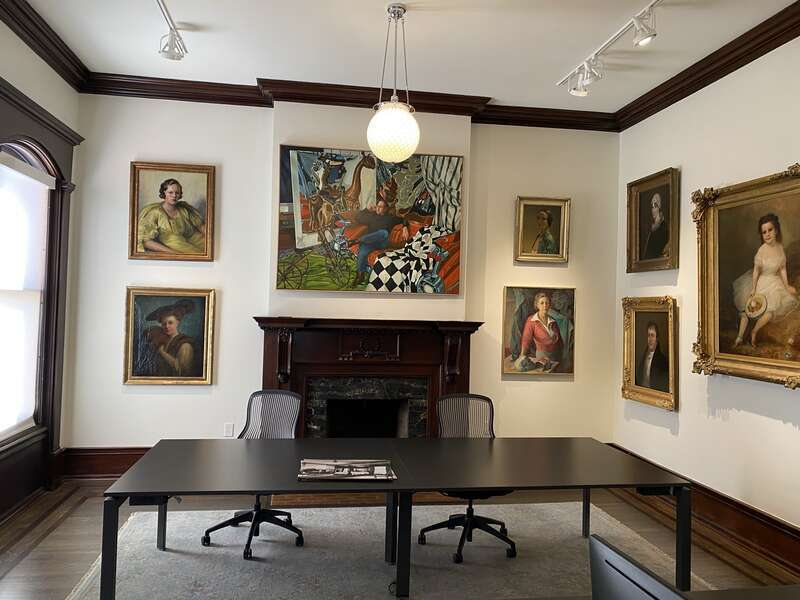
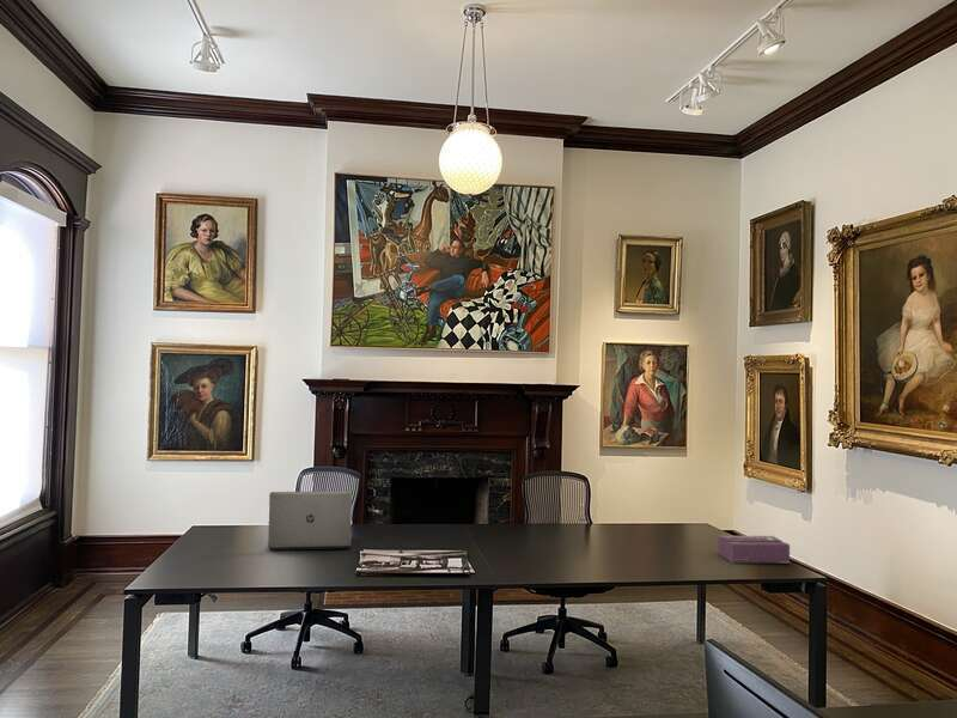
+ laptop [267,489,353,552]
+ tissue box [717,535,791,564]
